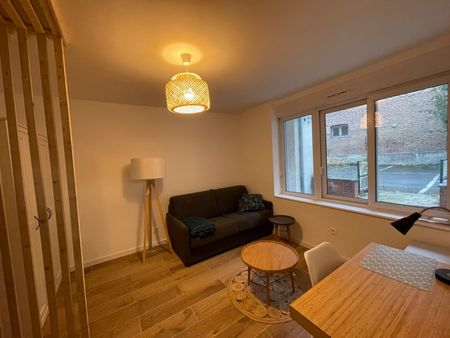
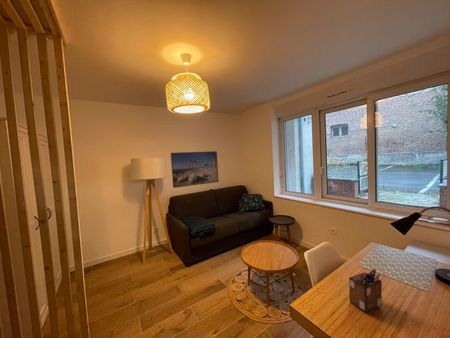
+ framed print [170,150,220,189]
+ desk organizer [348,268,383,314]
